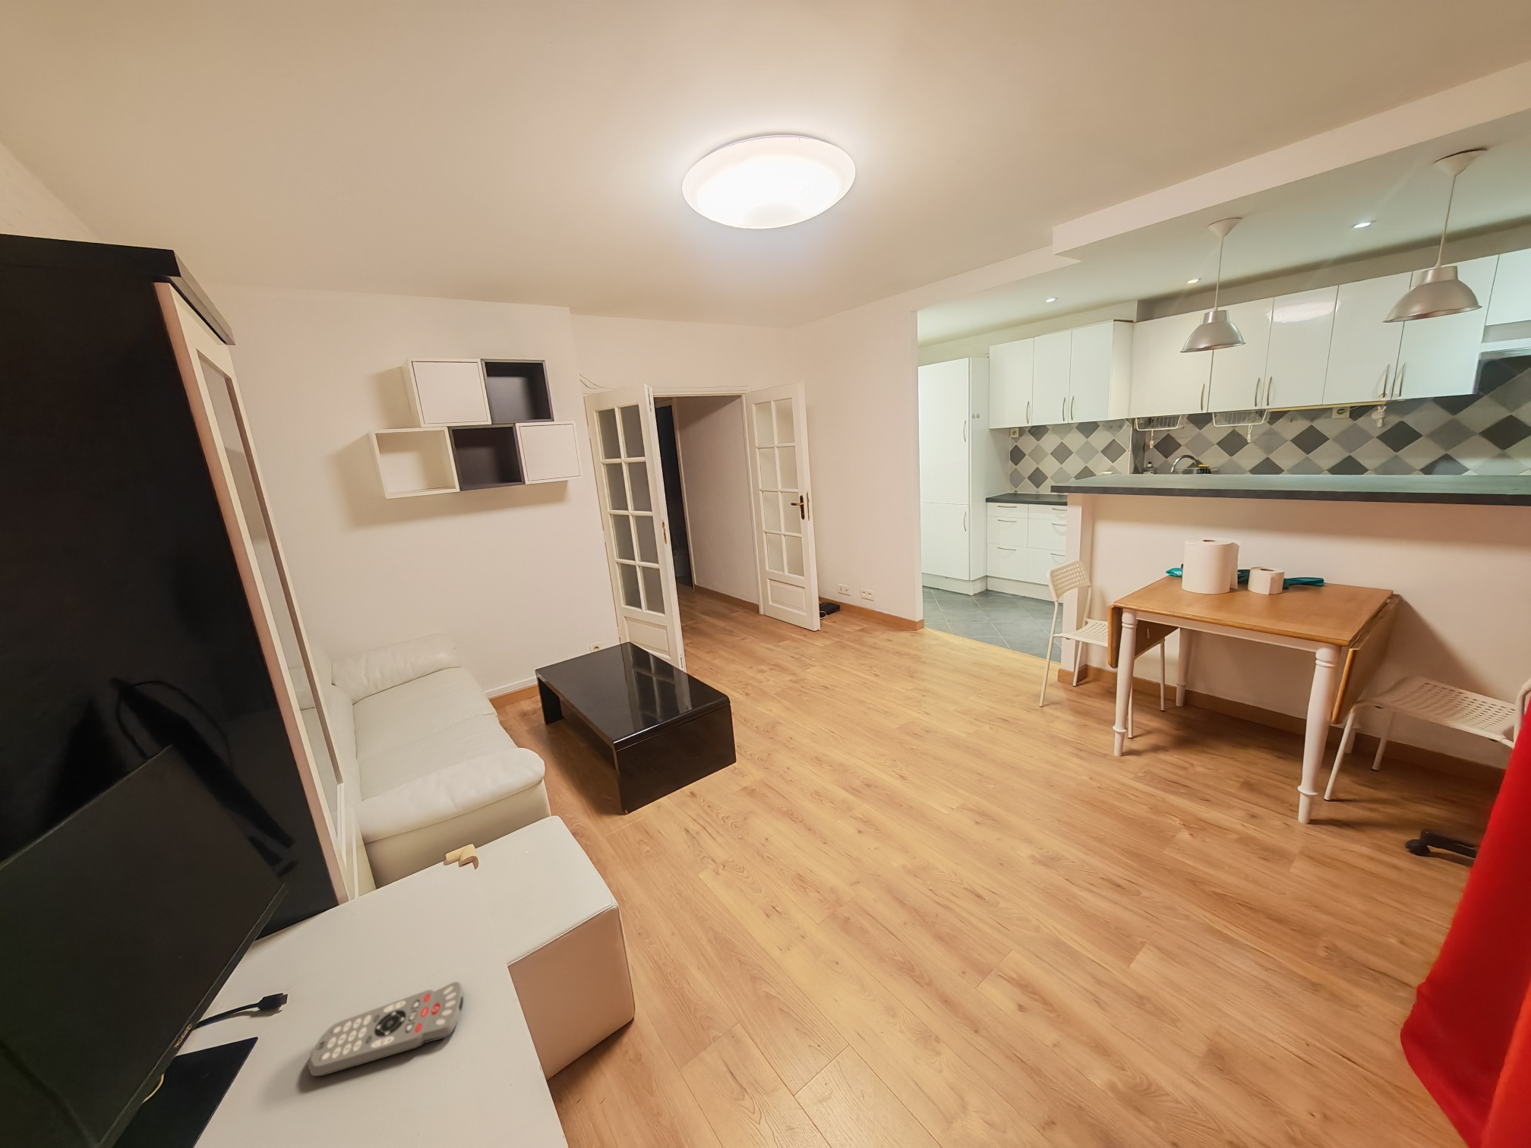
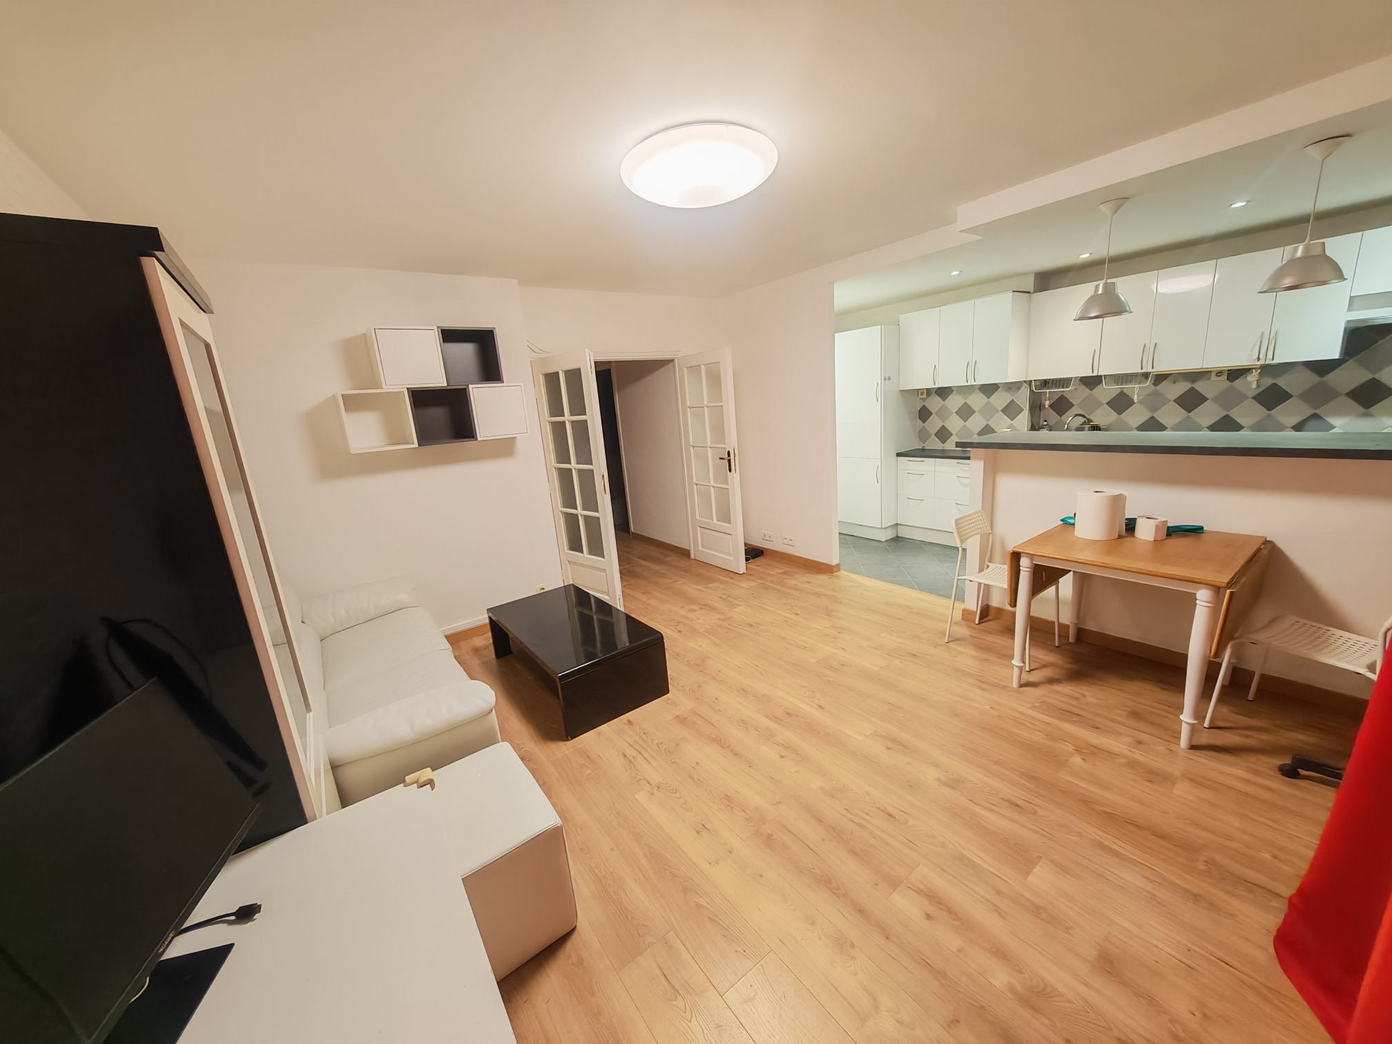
- remote control [307,980,465,1077]
